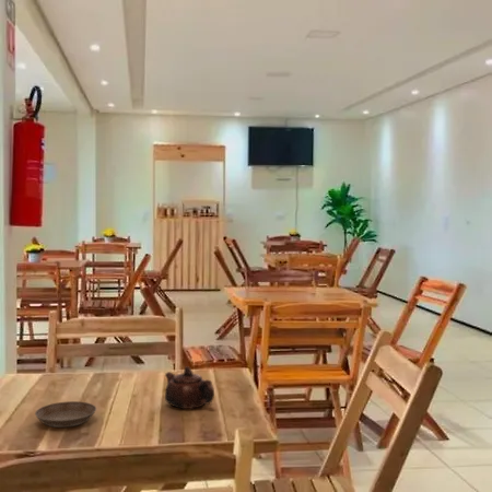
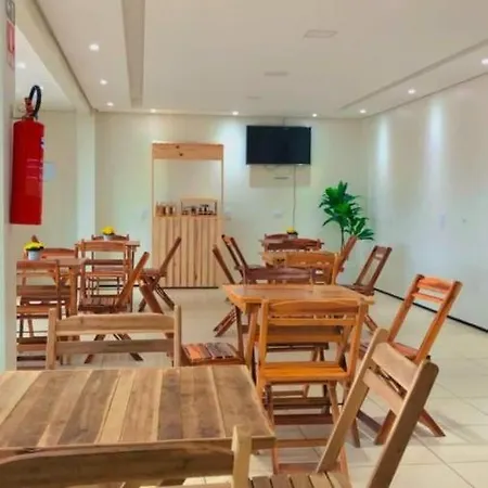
- saucer [34,400,97,429]
- teapot [164,365,215,410]
